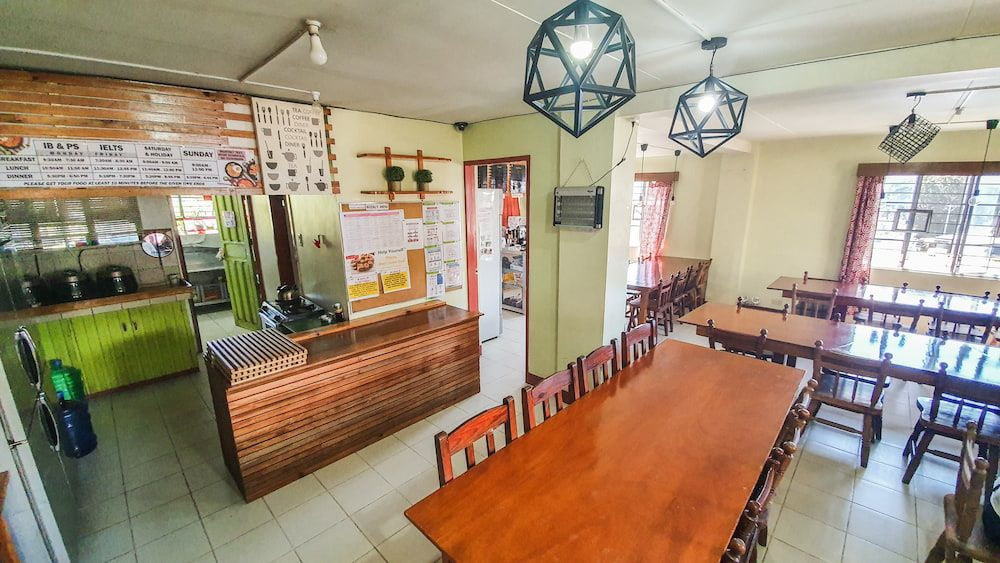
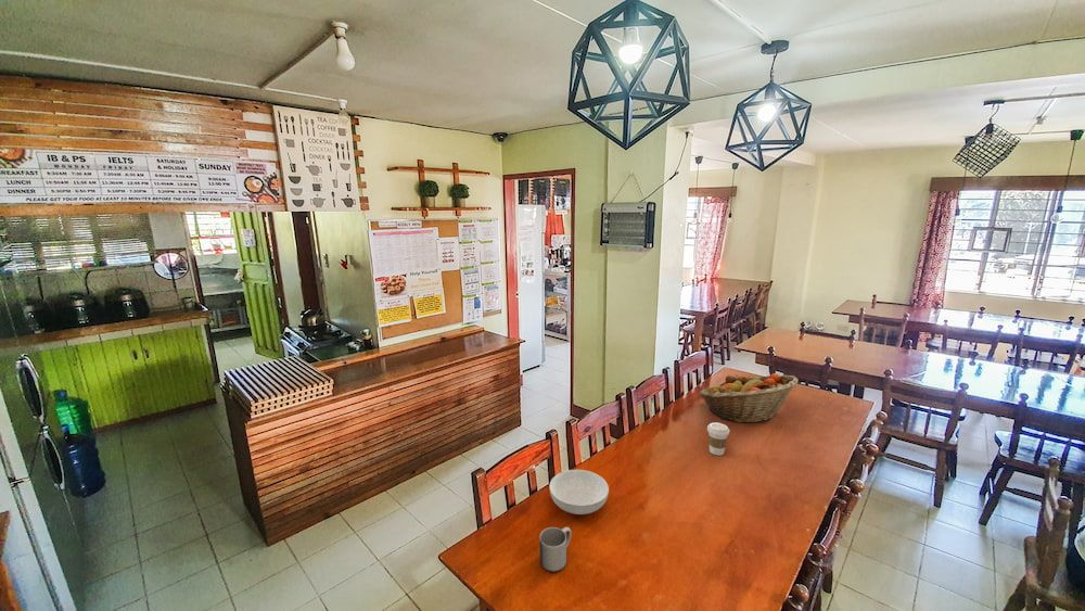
+ coffee cup [706,422,730,457]
+ mug [538,526,573,573]
+ serving bowl [548,469,610,515]
+ fruit basket [699,372,799,423]
